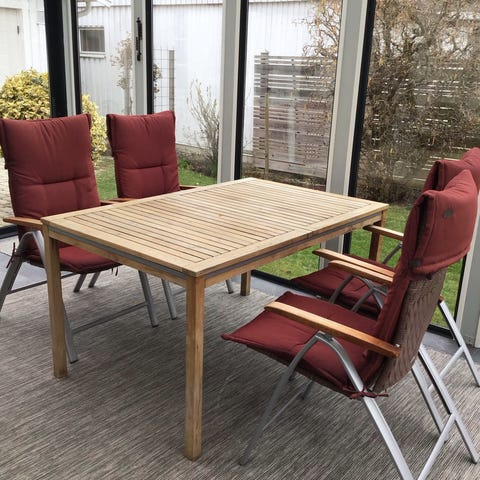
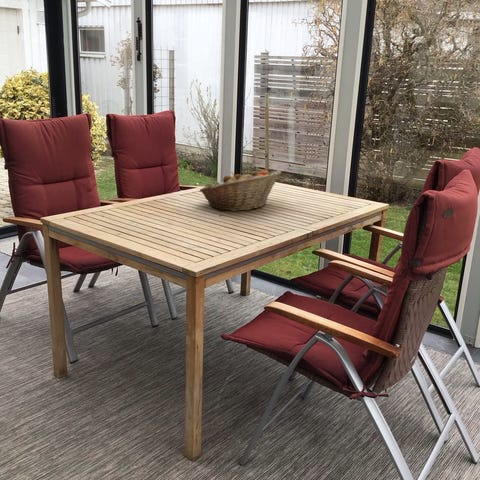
+ fruit basket [199,169,282,212]
